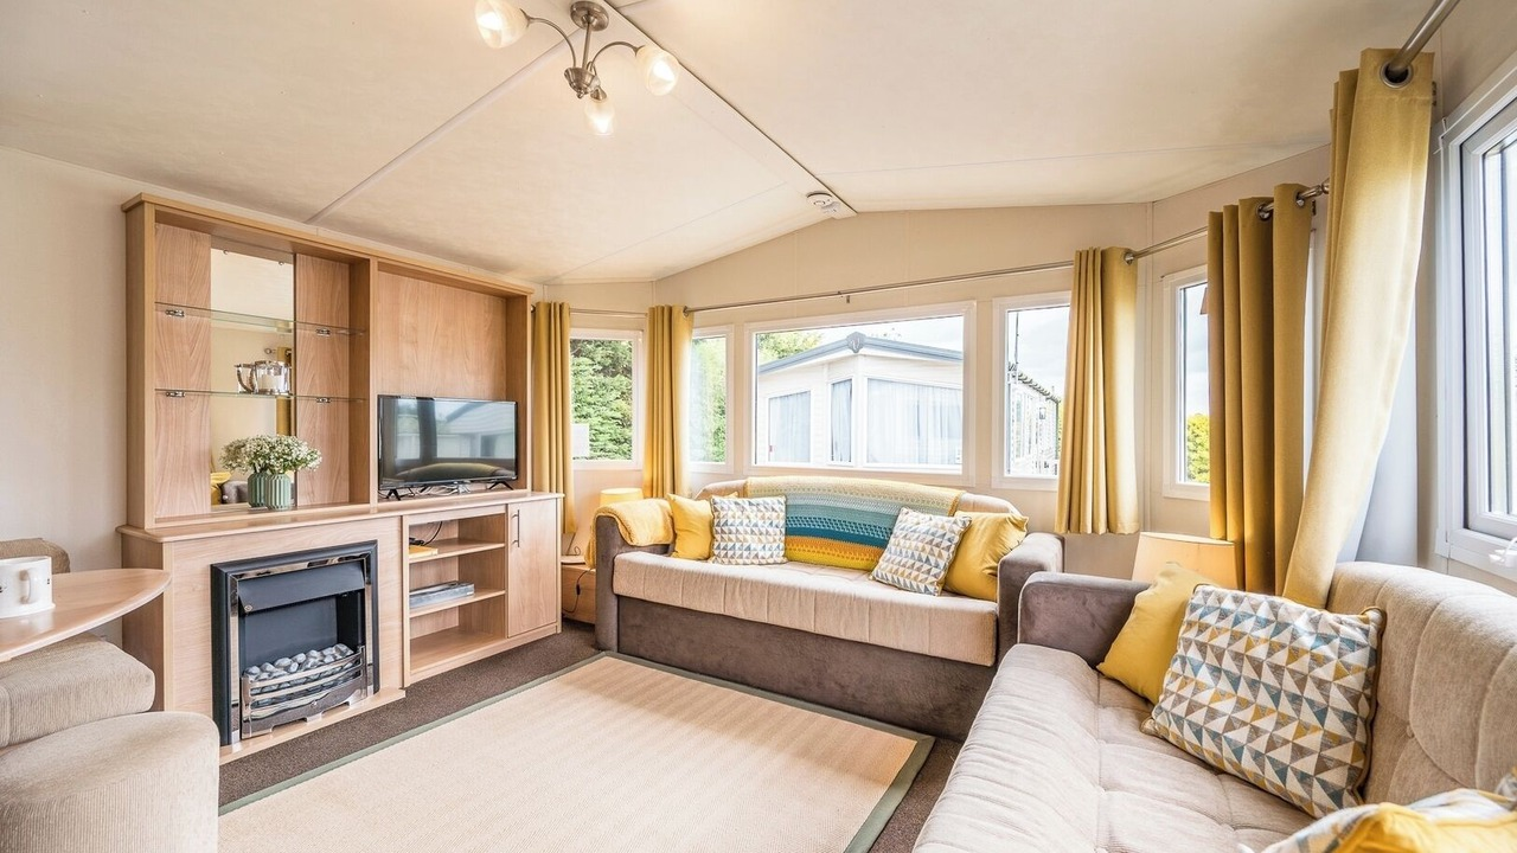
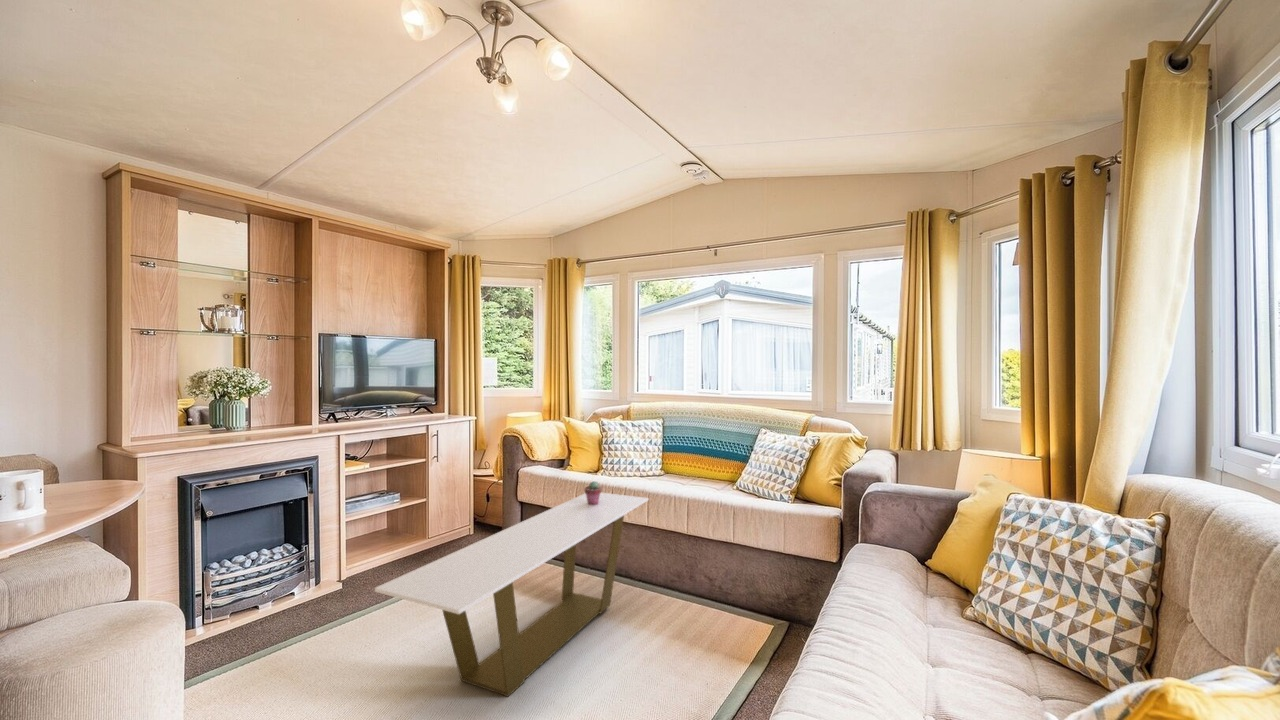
+ coffee table [374,492,650,698]
+ potted succulent [583,480,603,505]
